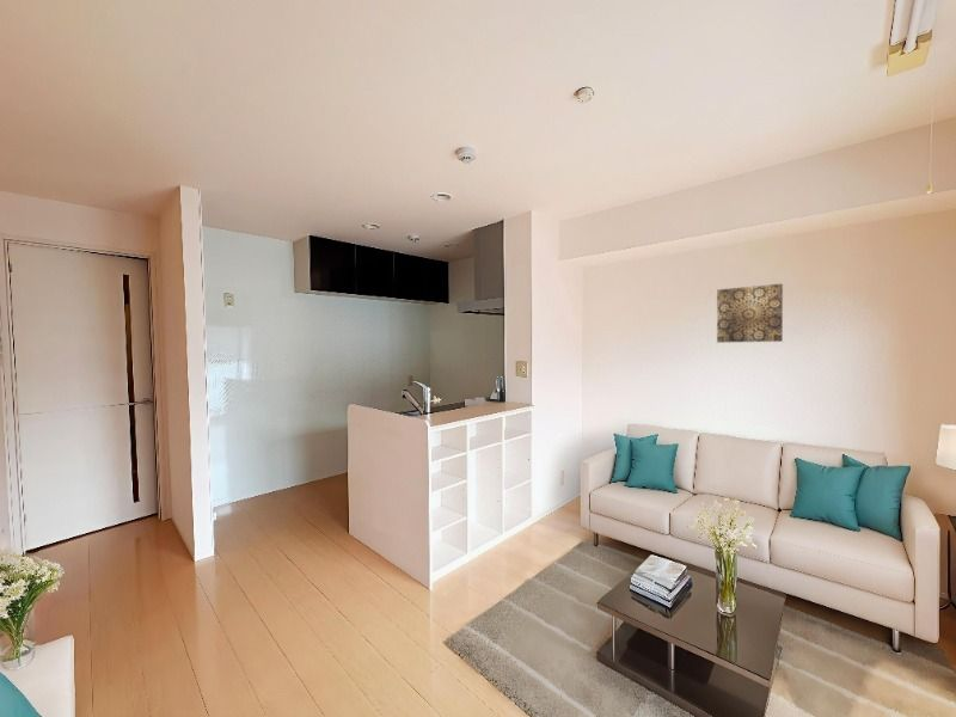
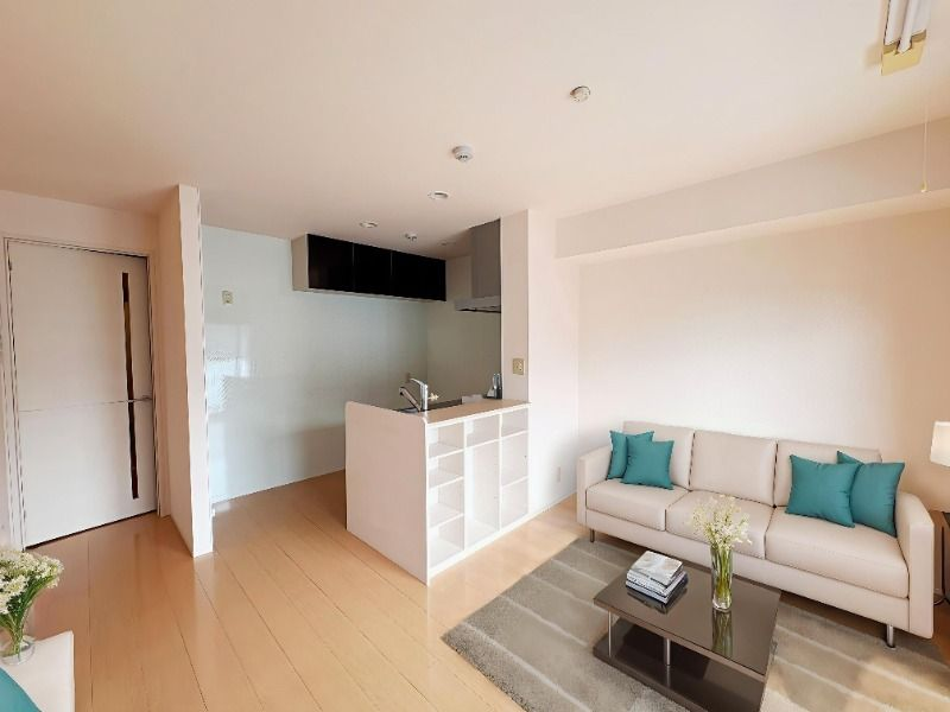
- wall art [716,282,784,344]
